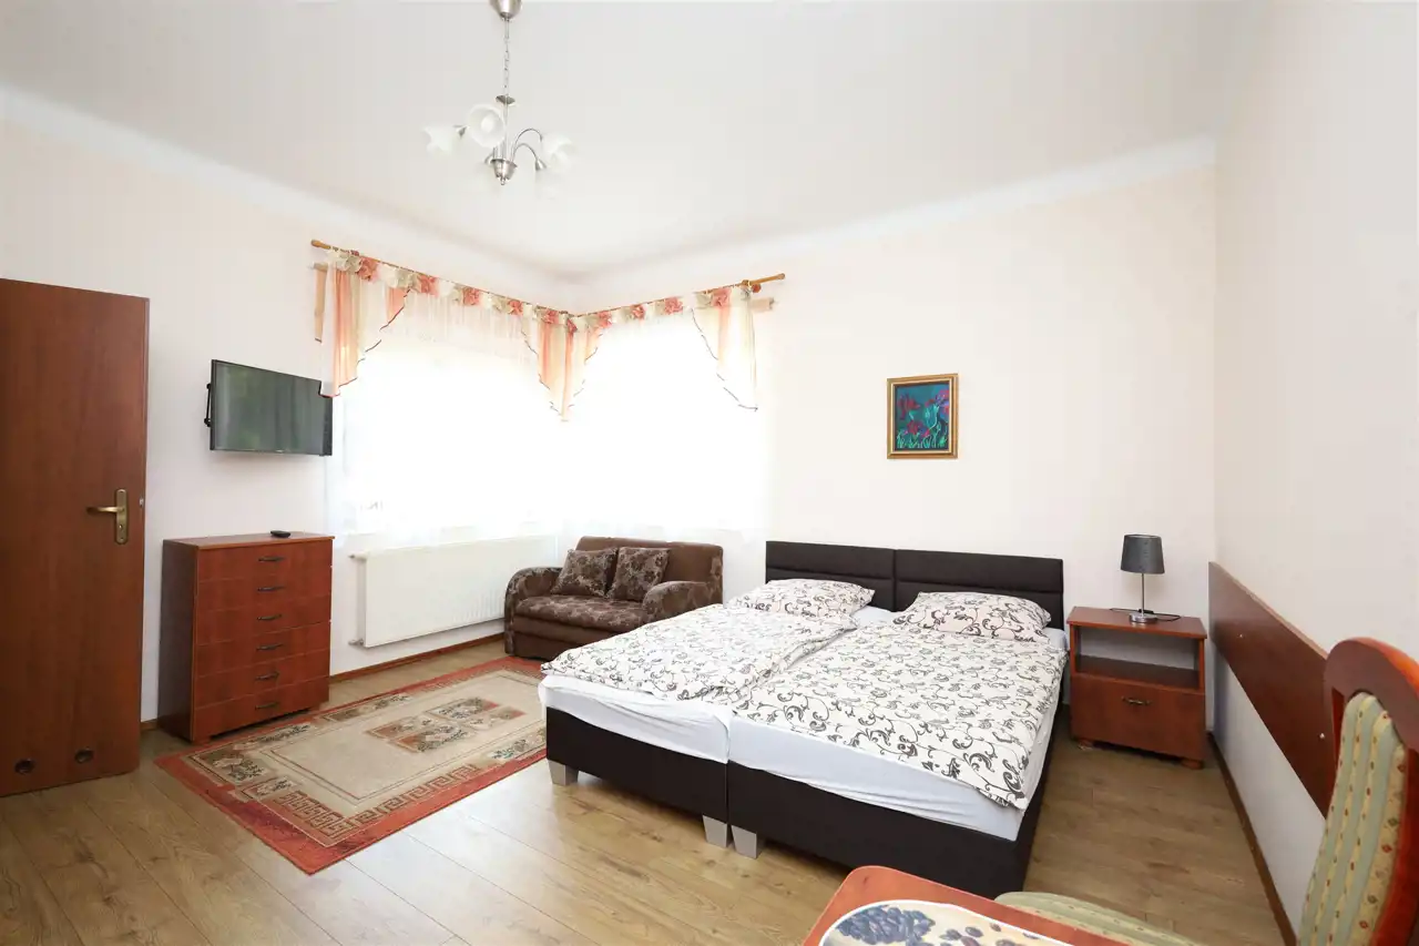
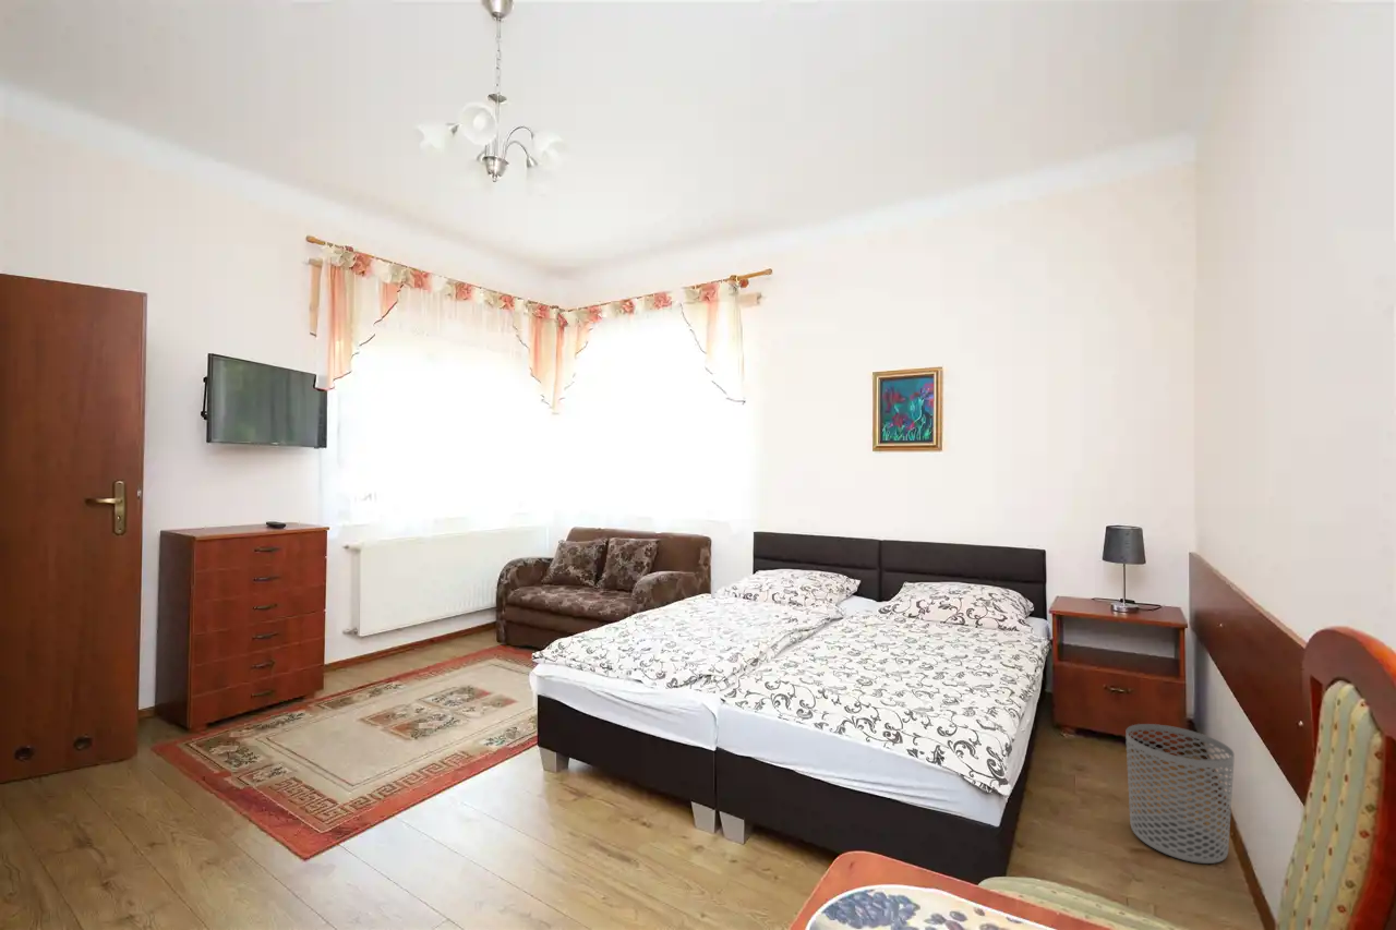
+ waste bin [1124,723,1236,865]
